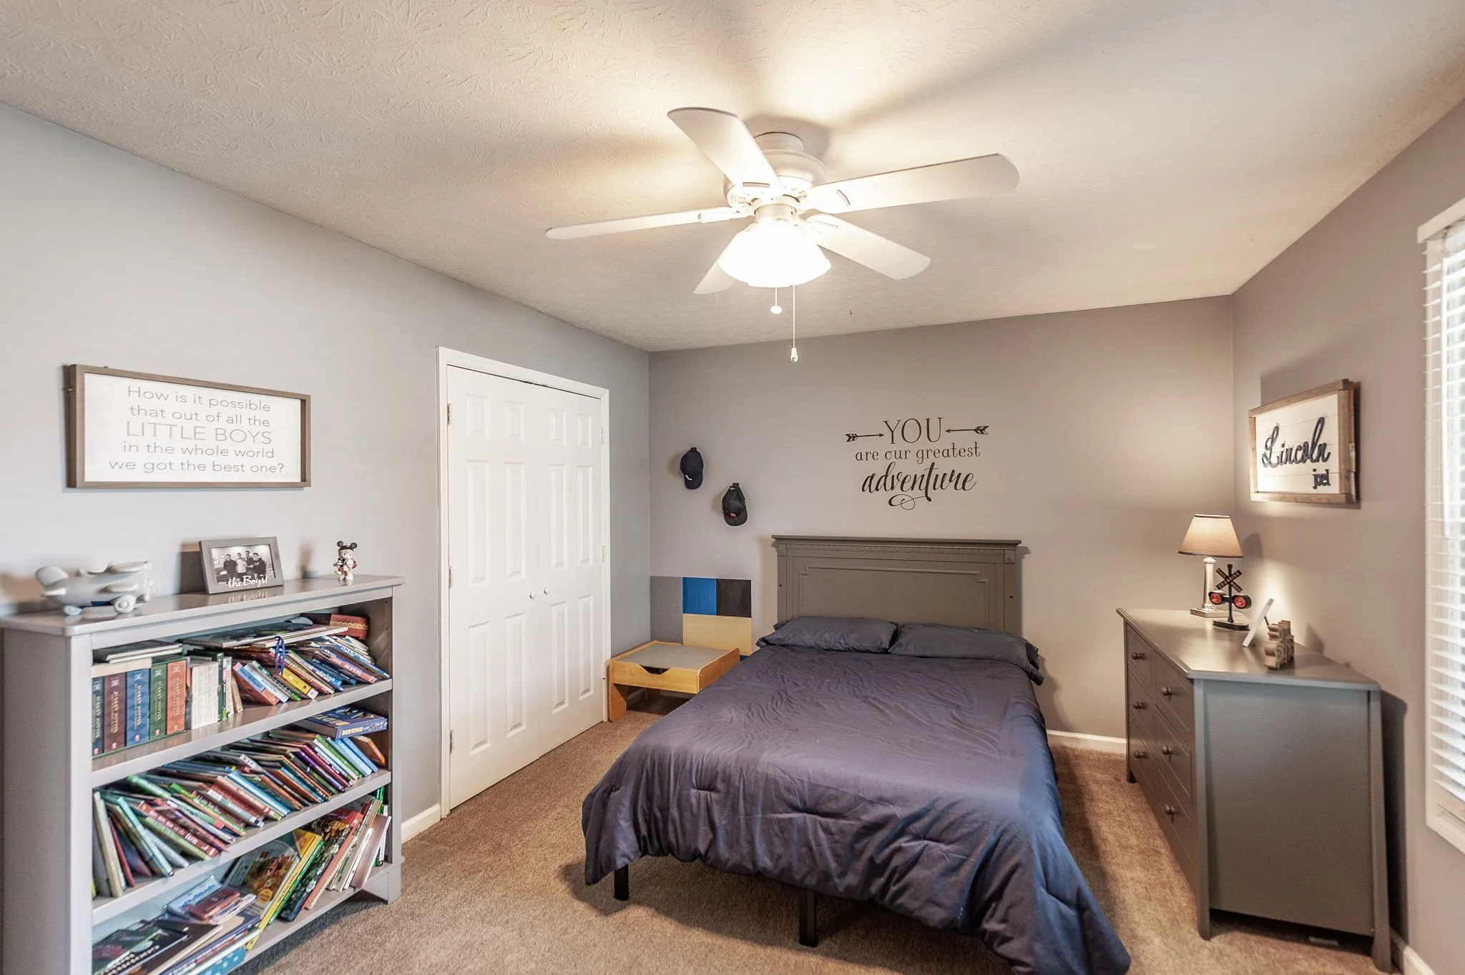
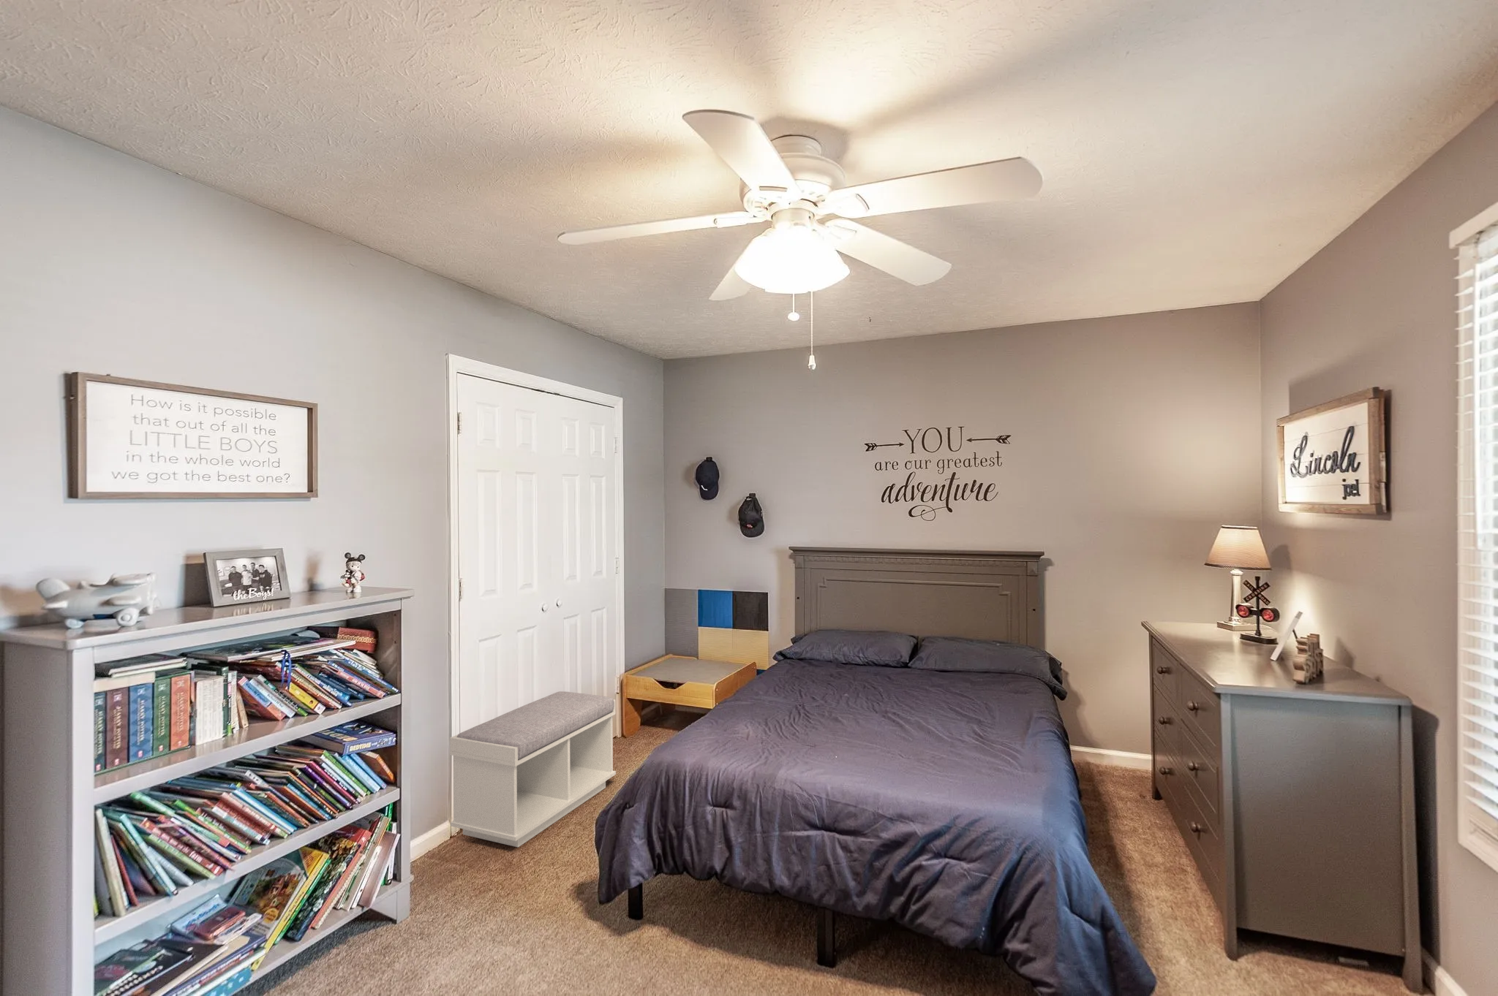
+ bench [449,690,616,848]
